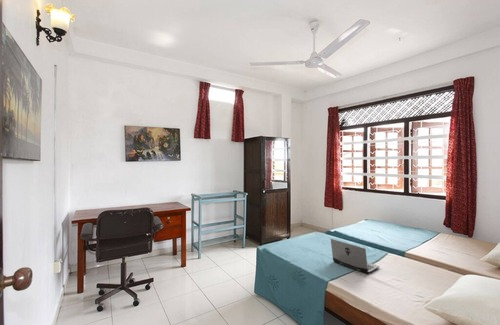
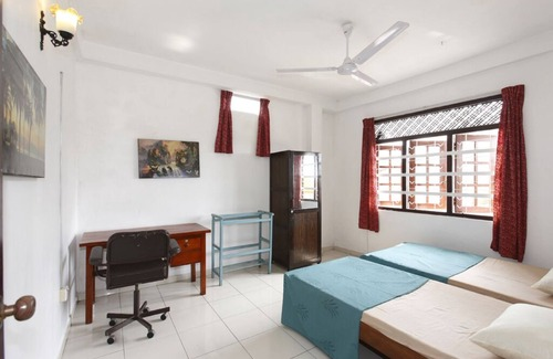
- laptop [330,238,381,275]
